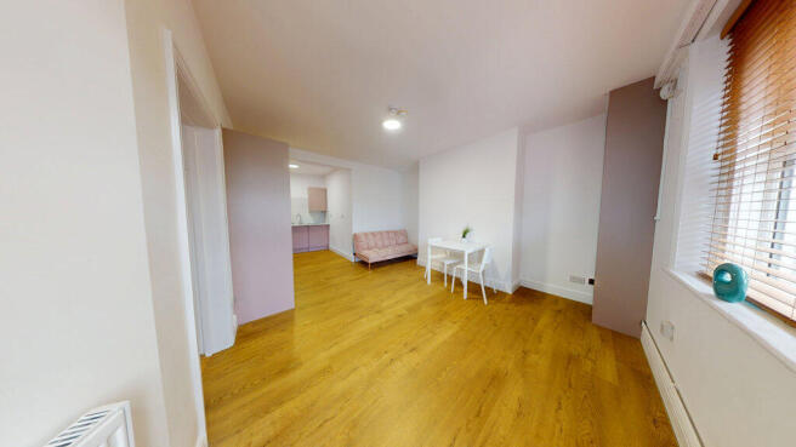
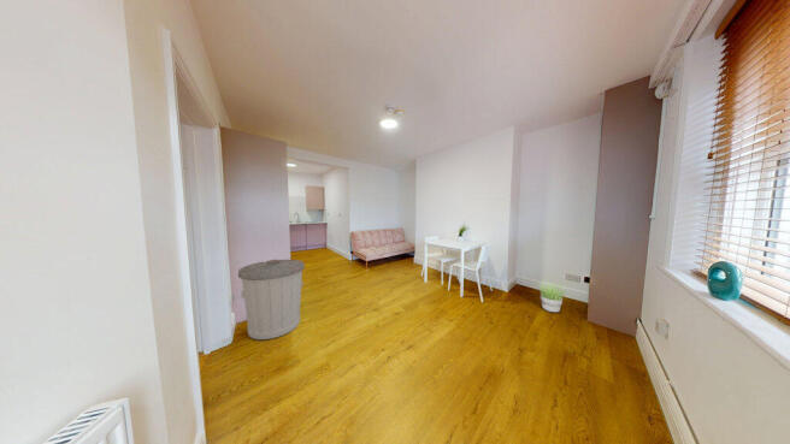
+ trash can [237,259,306,341]
+ potted plant [536,280,566,313]
